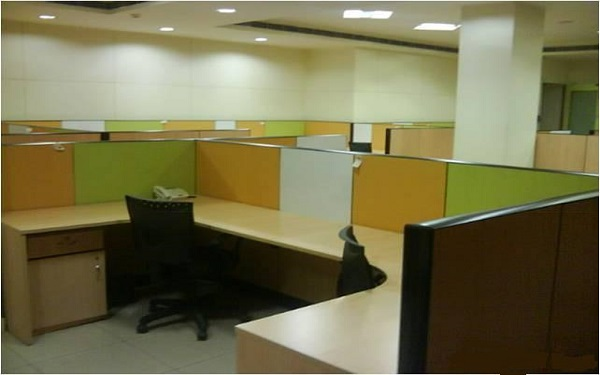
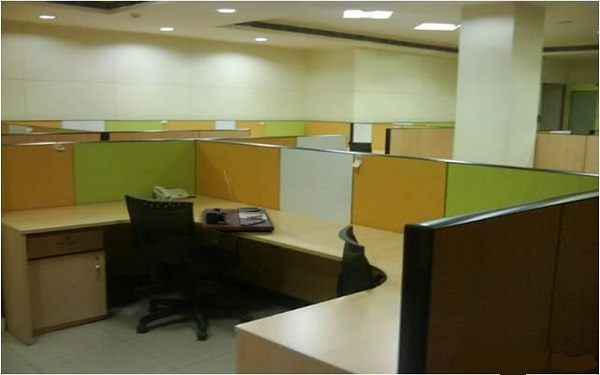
+ desk organizer [201,170,275,231]
